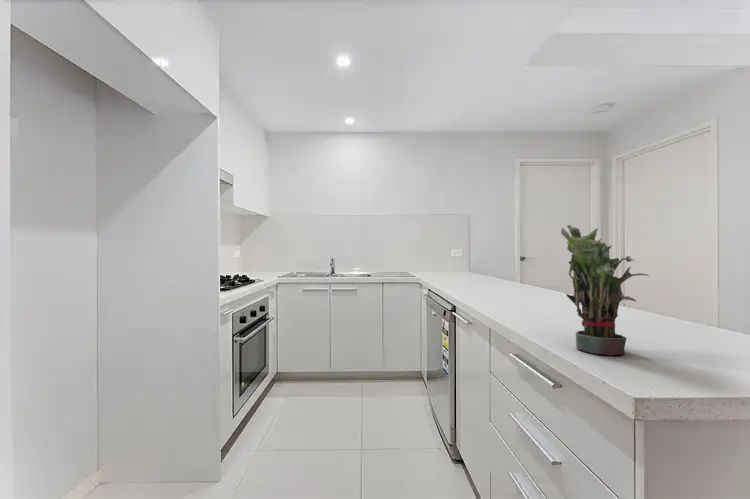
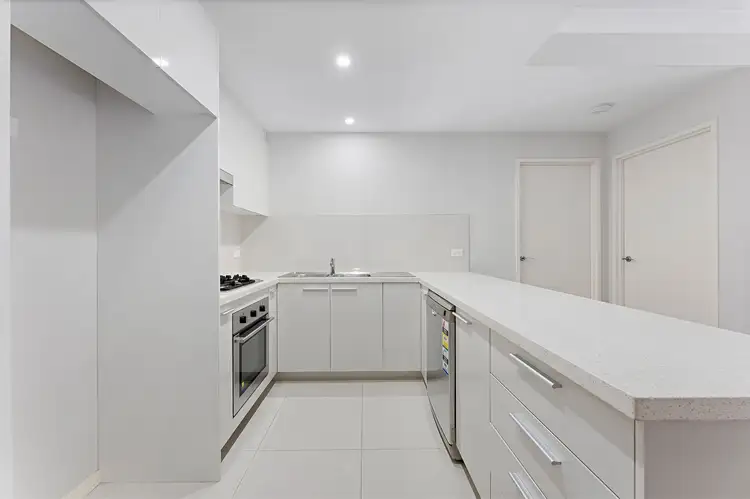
- potted plant [561,224,650,356]
